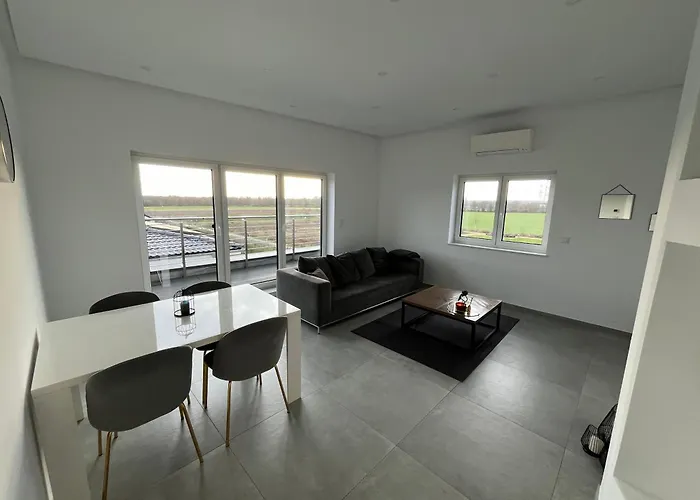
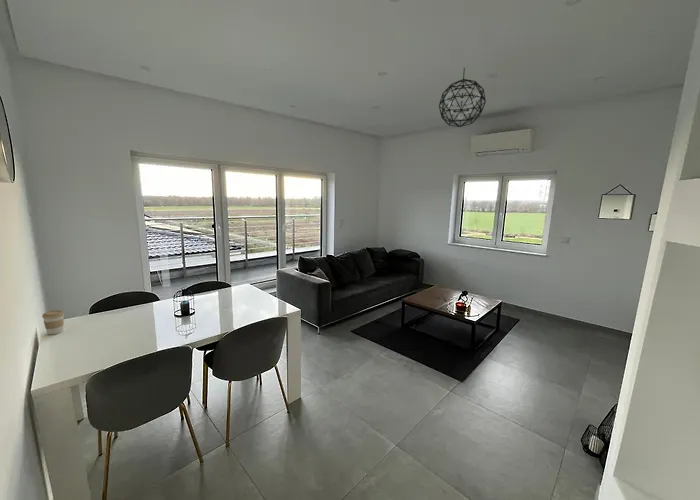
+ coffee cup [41,309,65,335]
+ pendant light [438,67,487,128]
